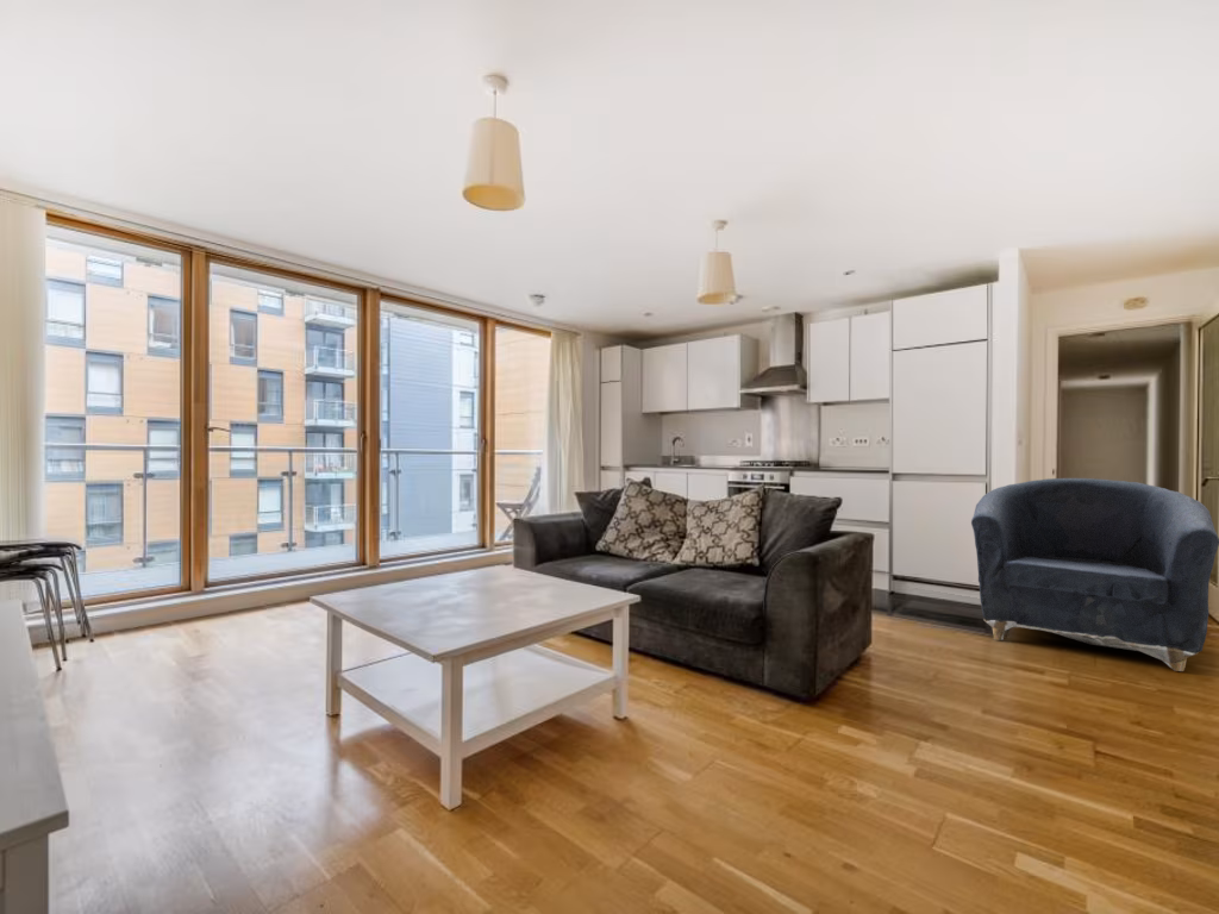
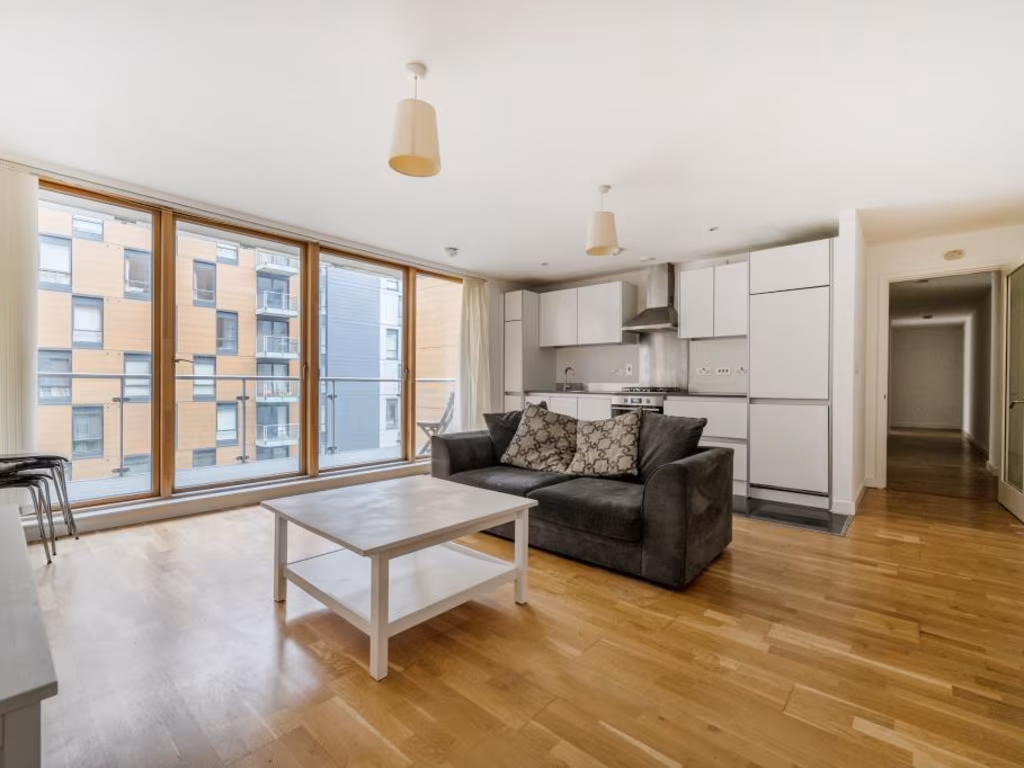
- armchair [970,477,1219,672]
